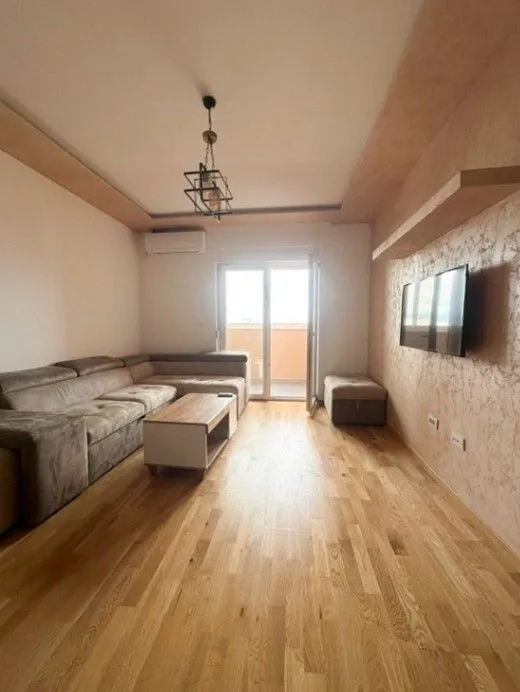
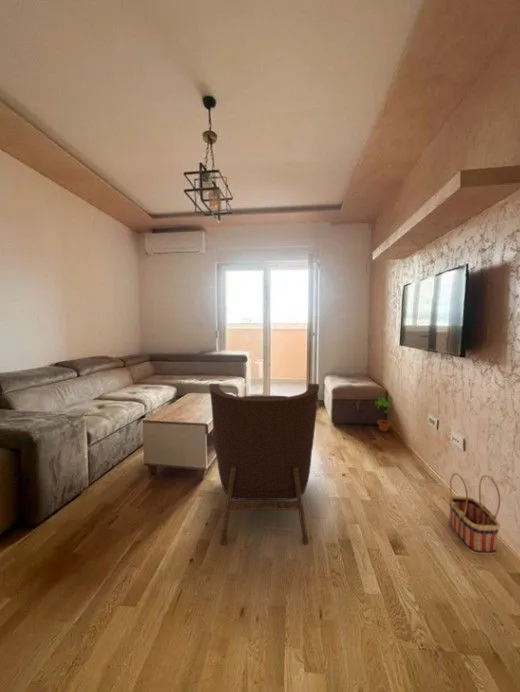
+ basket [448,472,501,556]
+ potted plant [374,394,394,433]
+ armchair [208,383,320,546]
